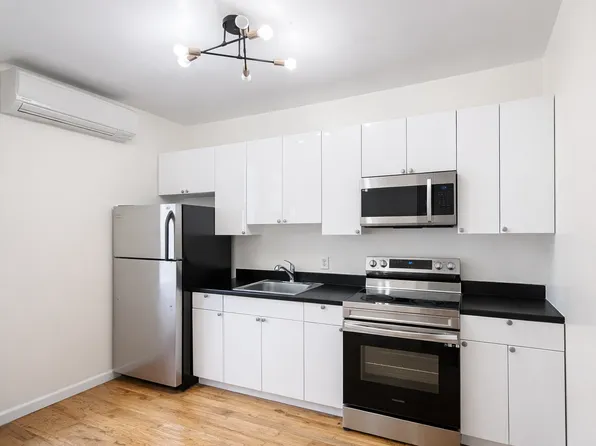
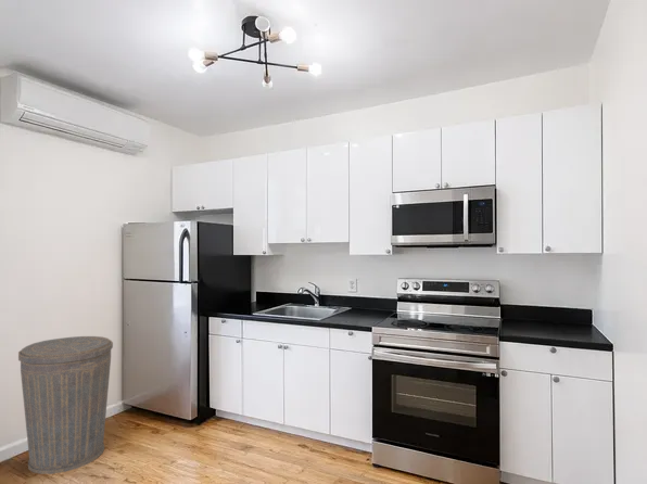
+ trash can [17,335,114,475]
